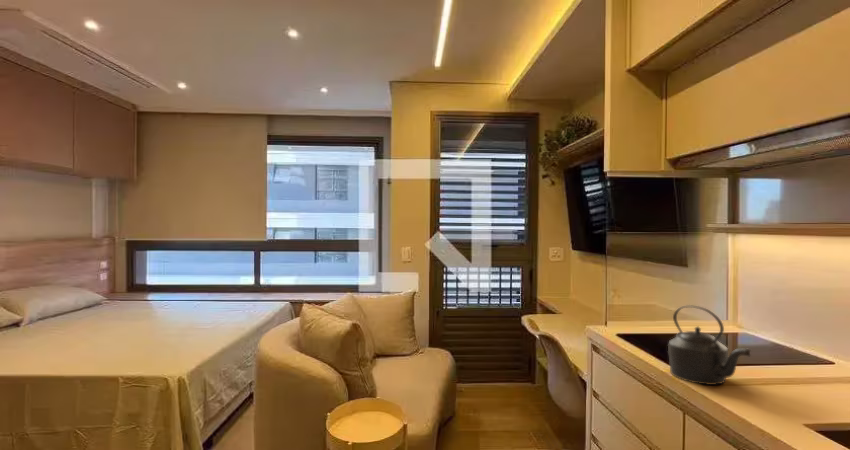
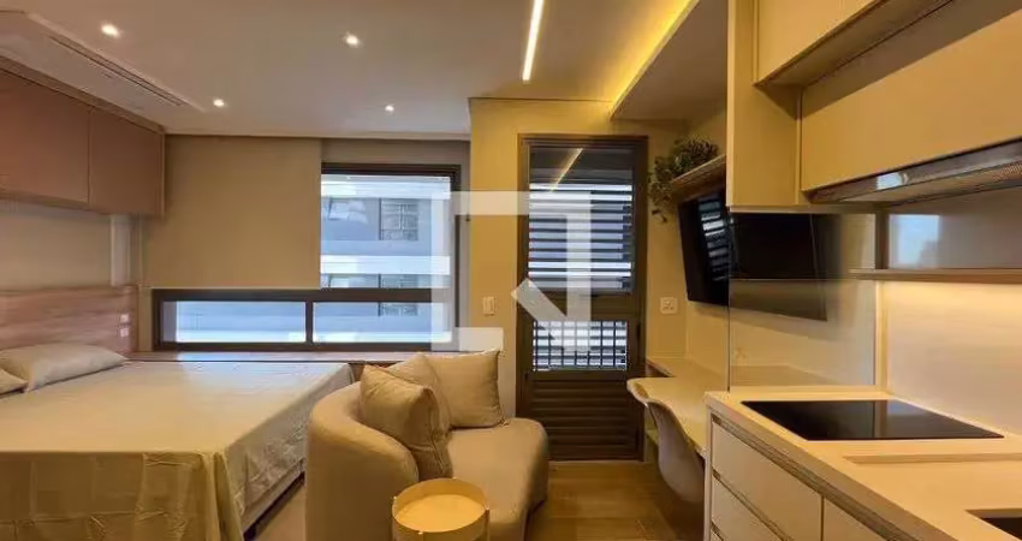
- kettle [667,304,752,386]
